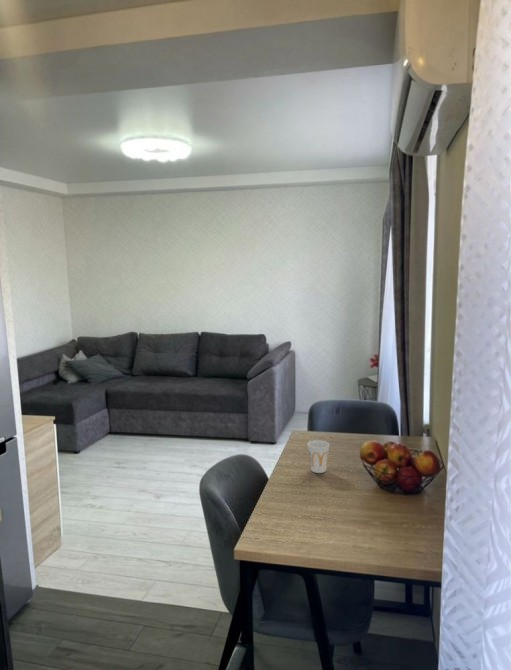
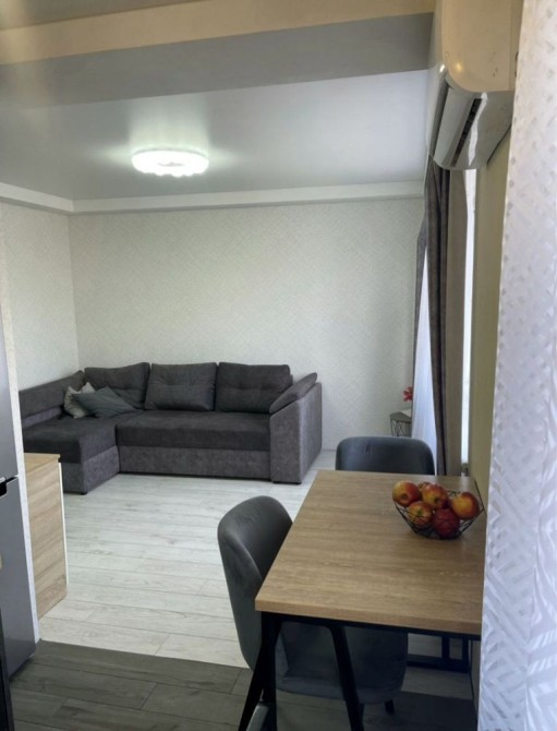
- cup [307,439,331,474]
